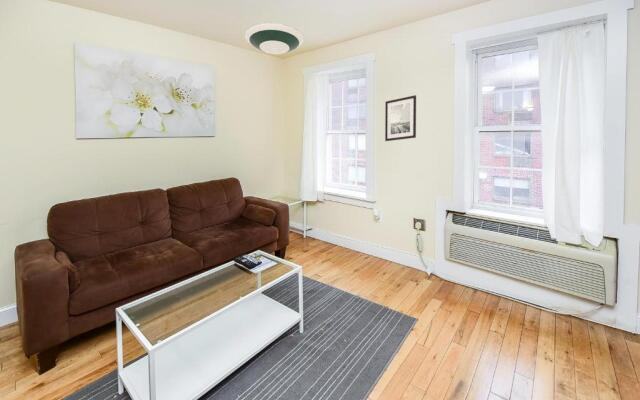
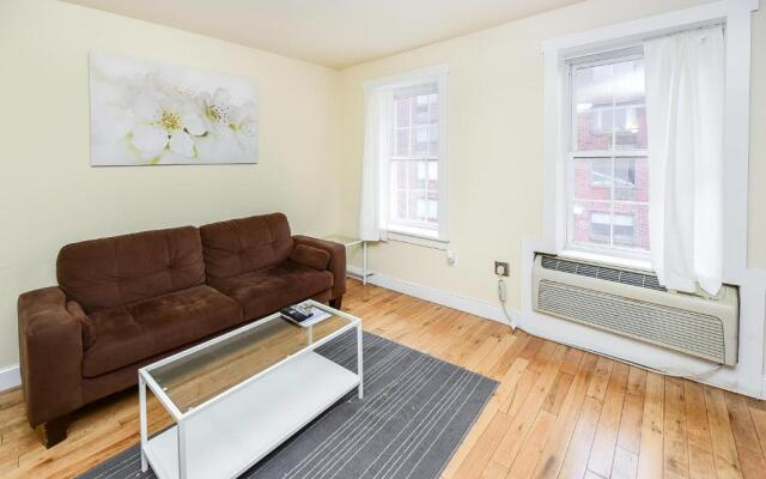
- wall art [384,94,417,142]
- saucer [244,22,305,55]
